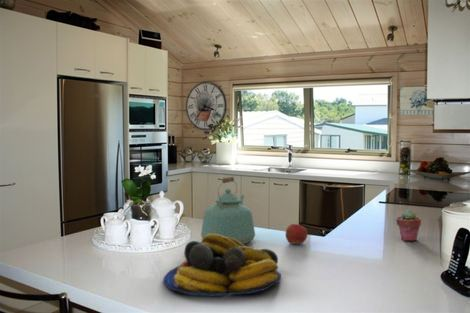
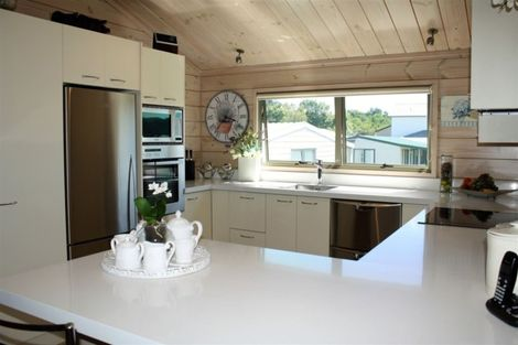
- kettle [200,176,256,245]
- potted succulent [395,209,422,242]
- fruit bowl [162,234,282,298]
- apple [285,223,308,245]
